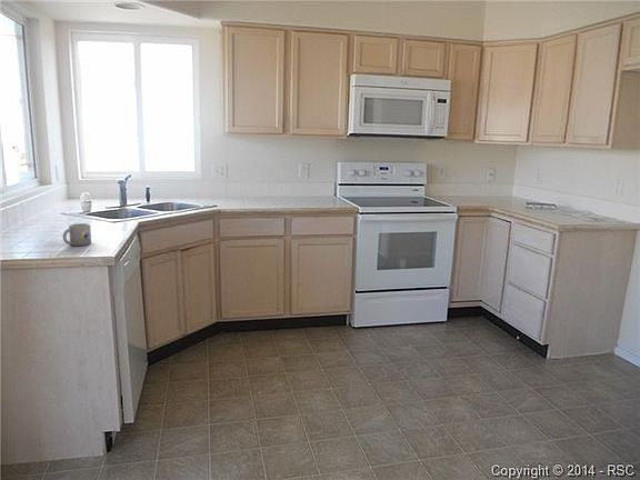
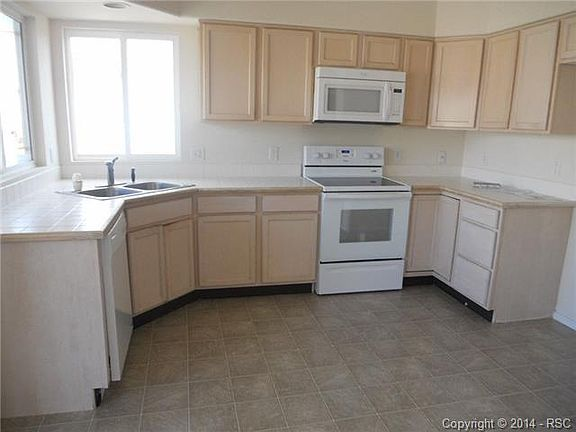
- mug [62,222,92,247]
